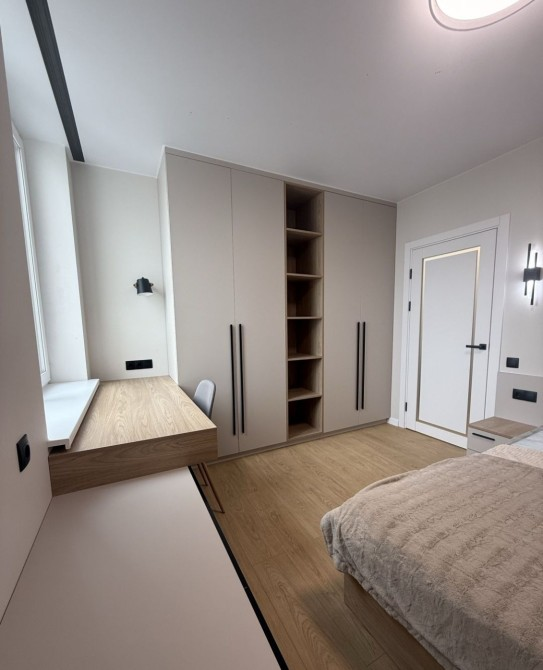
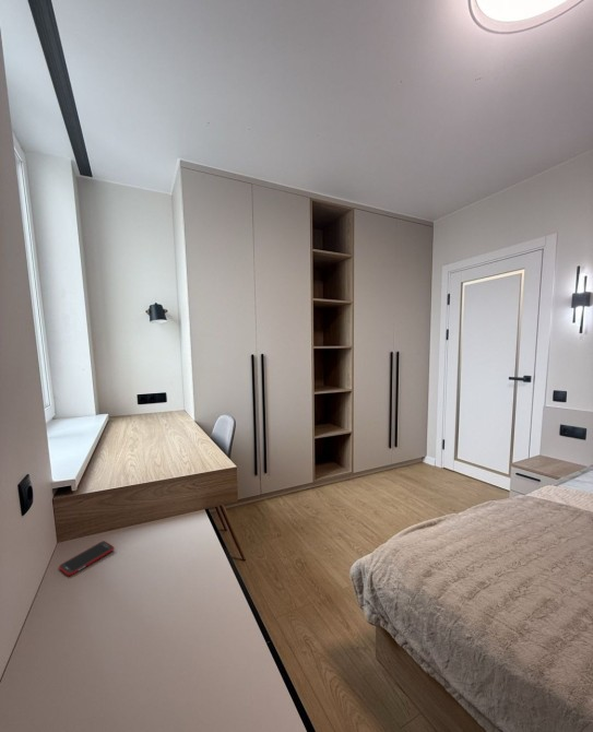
+ cell phone [58,540,115,577]
